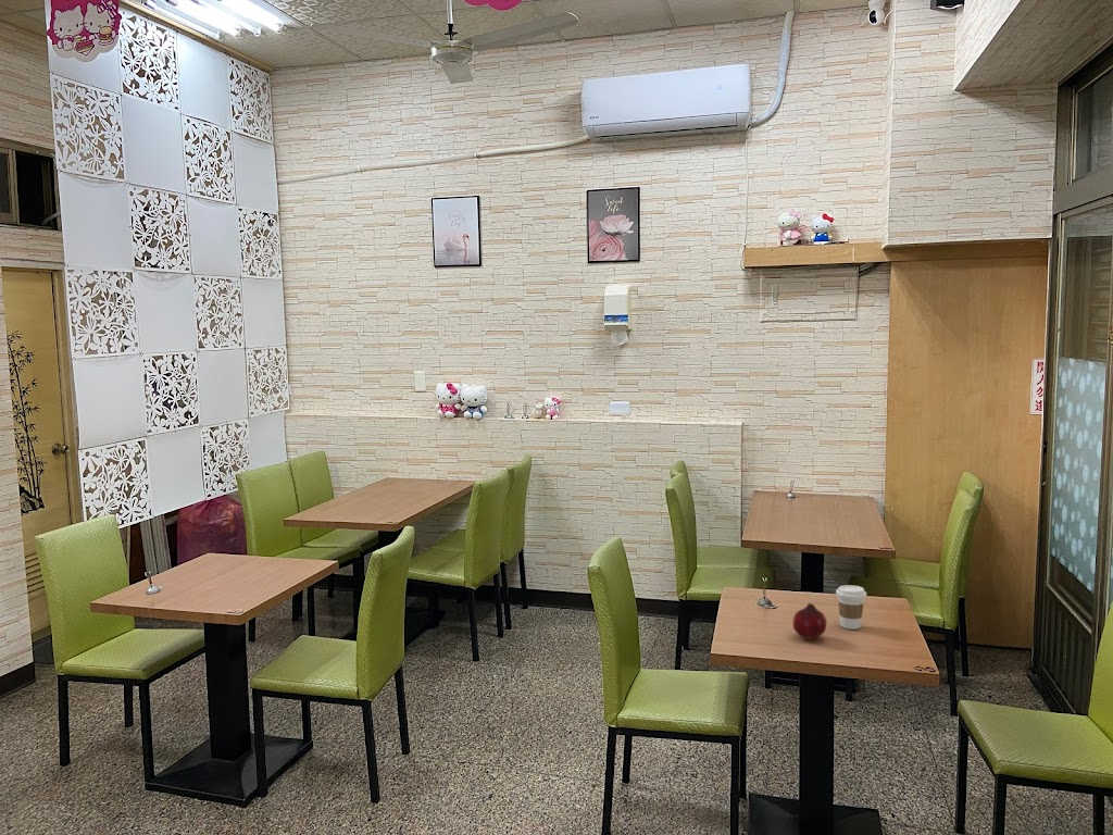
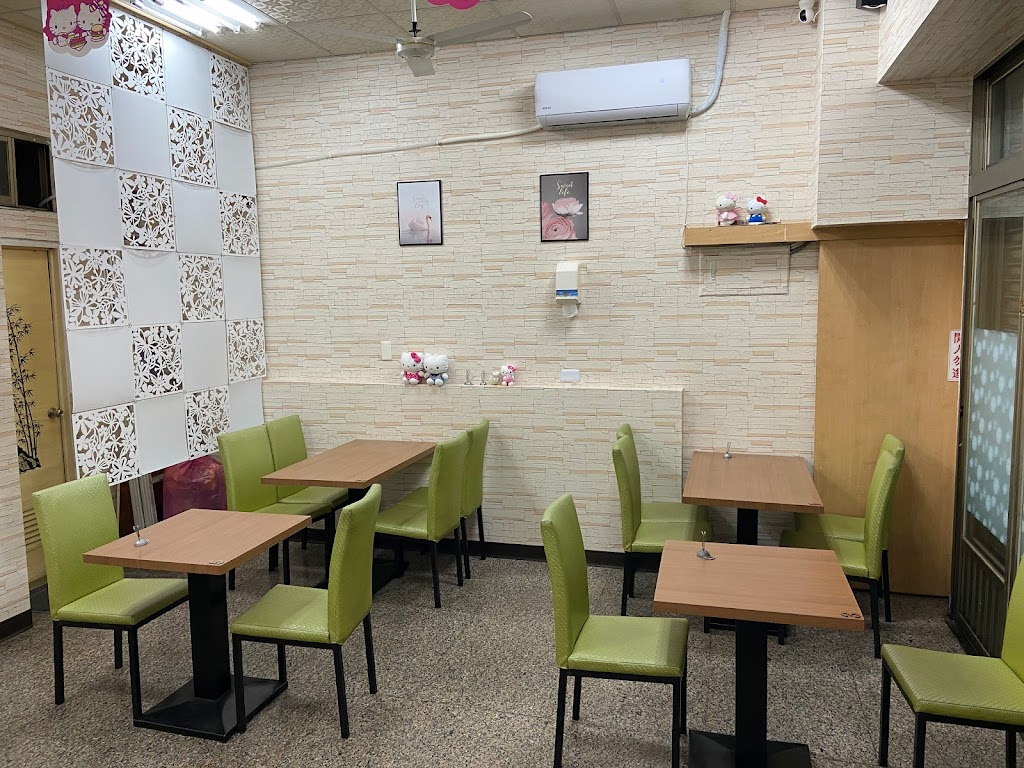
- coffee cup [835,584,867,631]
- fruit [792,602,827,640]
